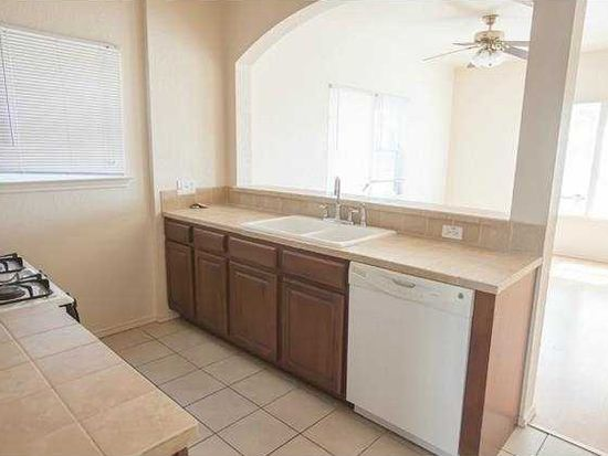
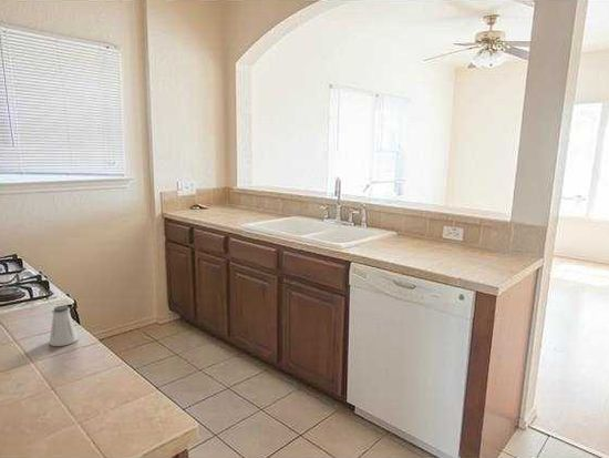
+ saltshaker [49,305,79,347]
